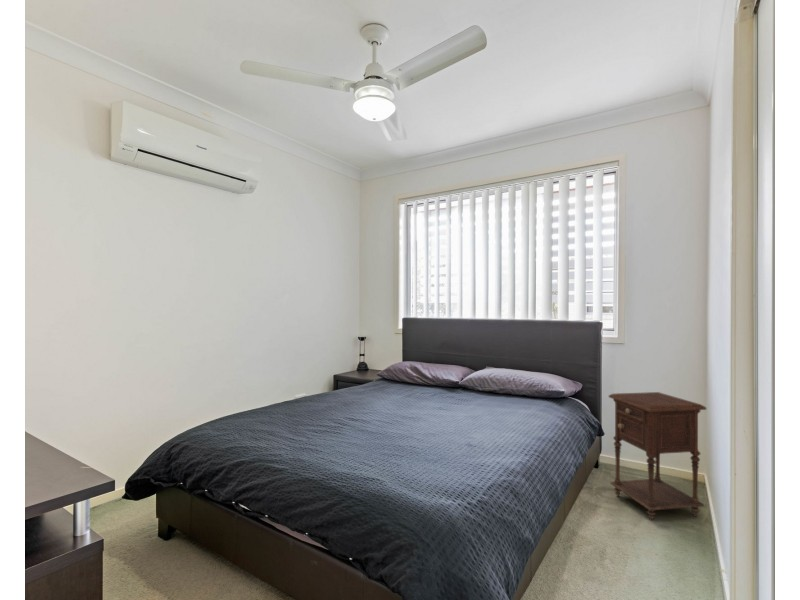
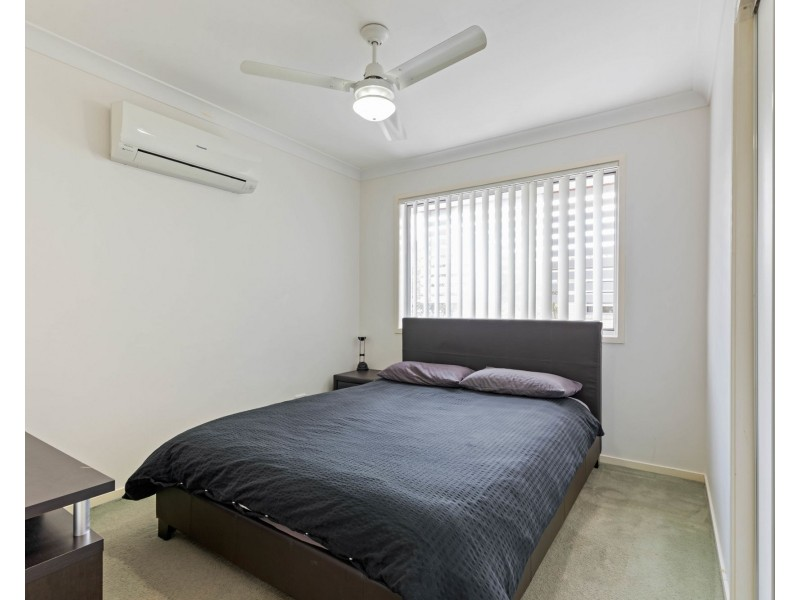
- nightstand [608,391,707,521]
